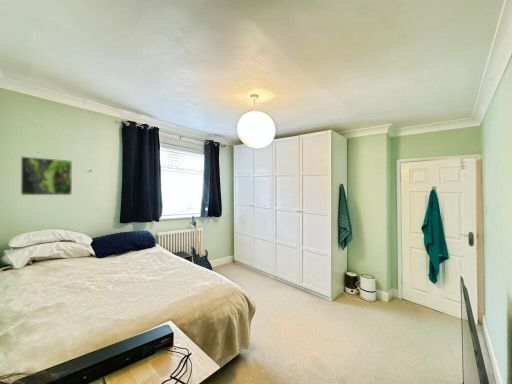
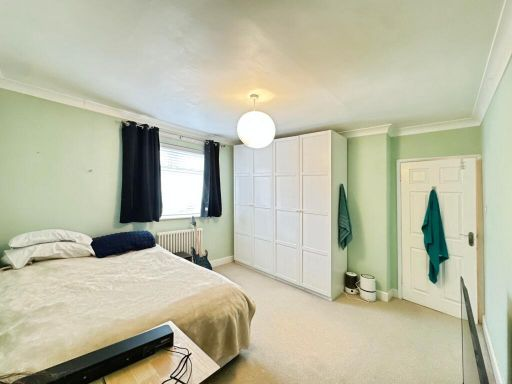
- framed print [20,155,73,196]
